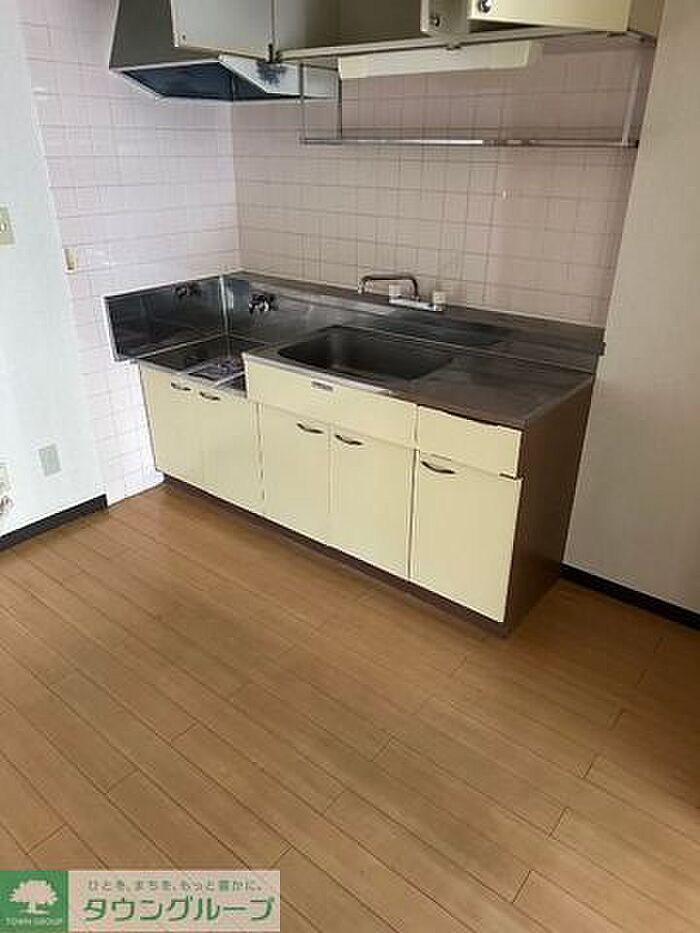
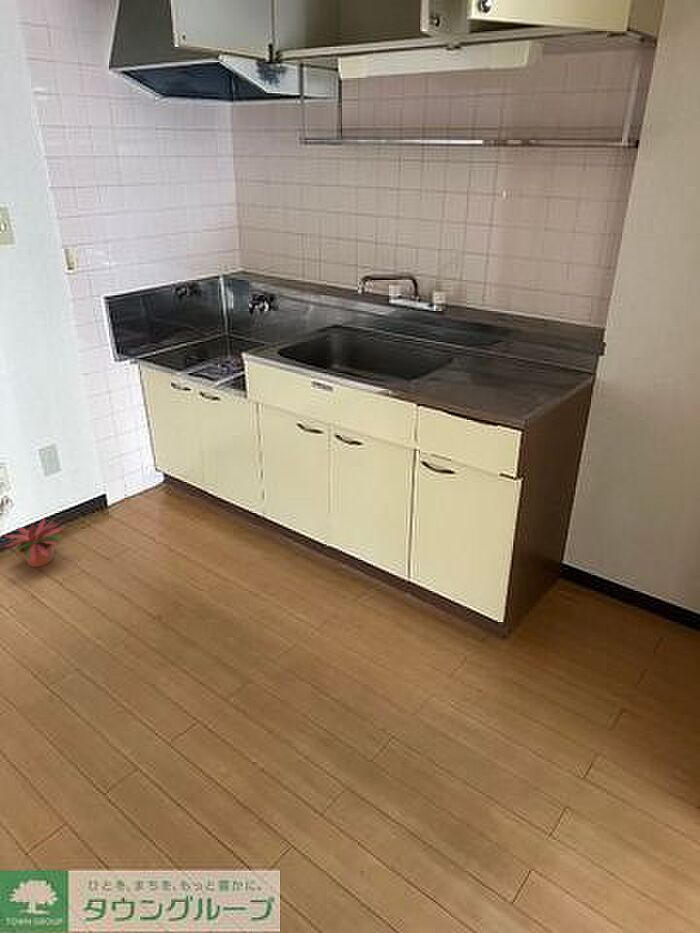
+ potted plant [2,516,66,568]
